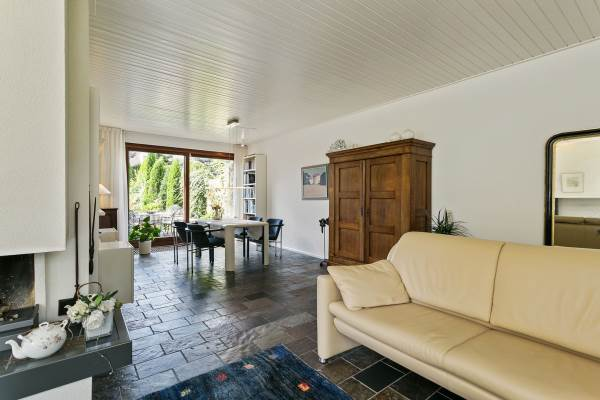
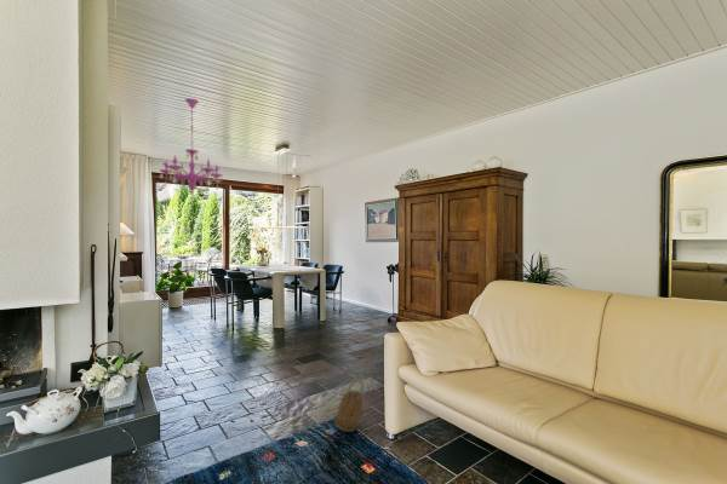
+ chandelier [159,97,223,201]
+ basket [333,379,365,433]
